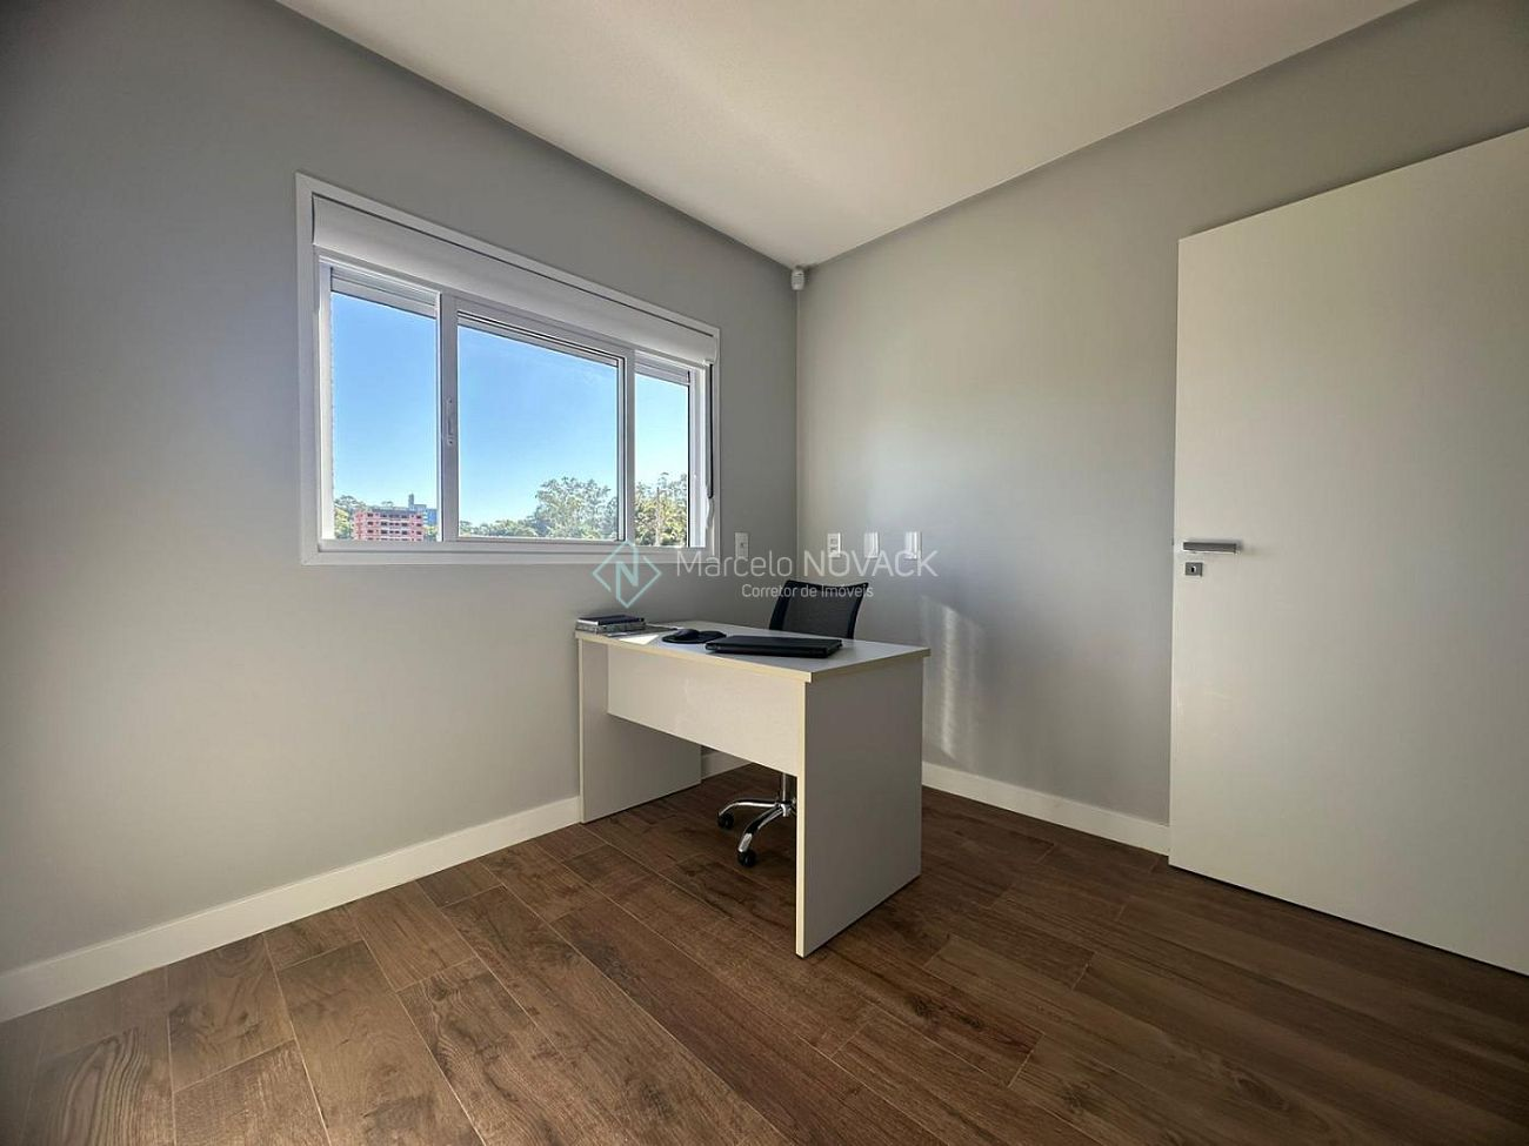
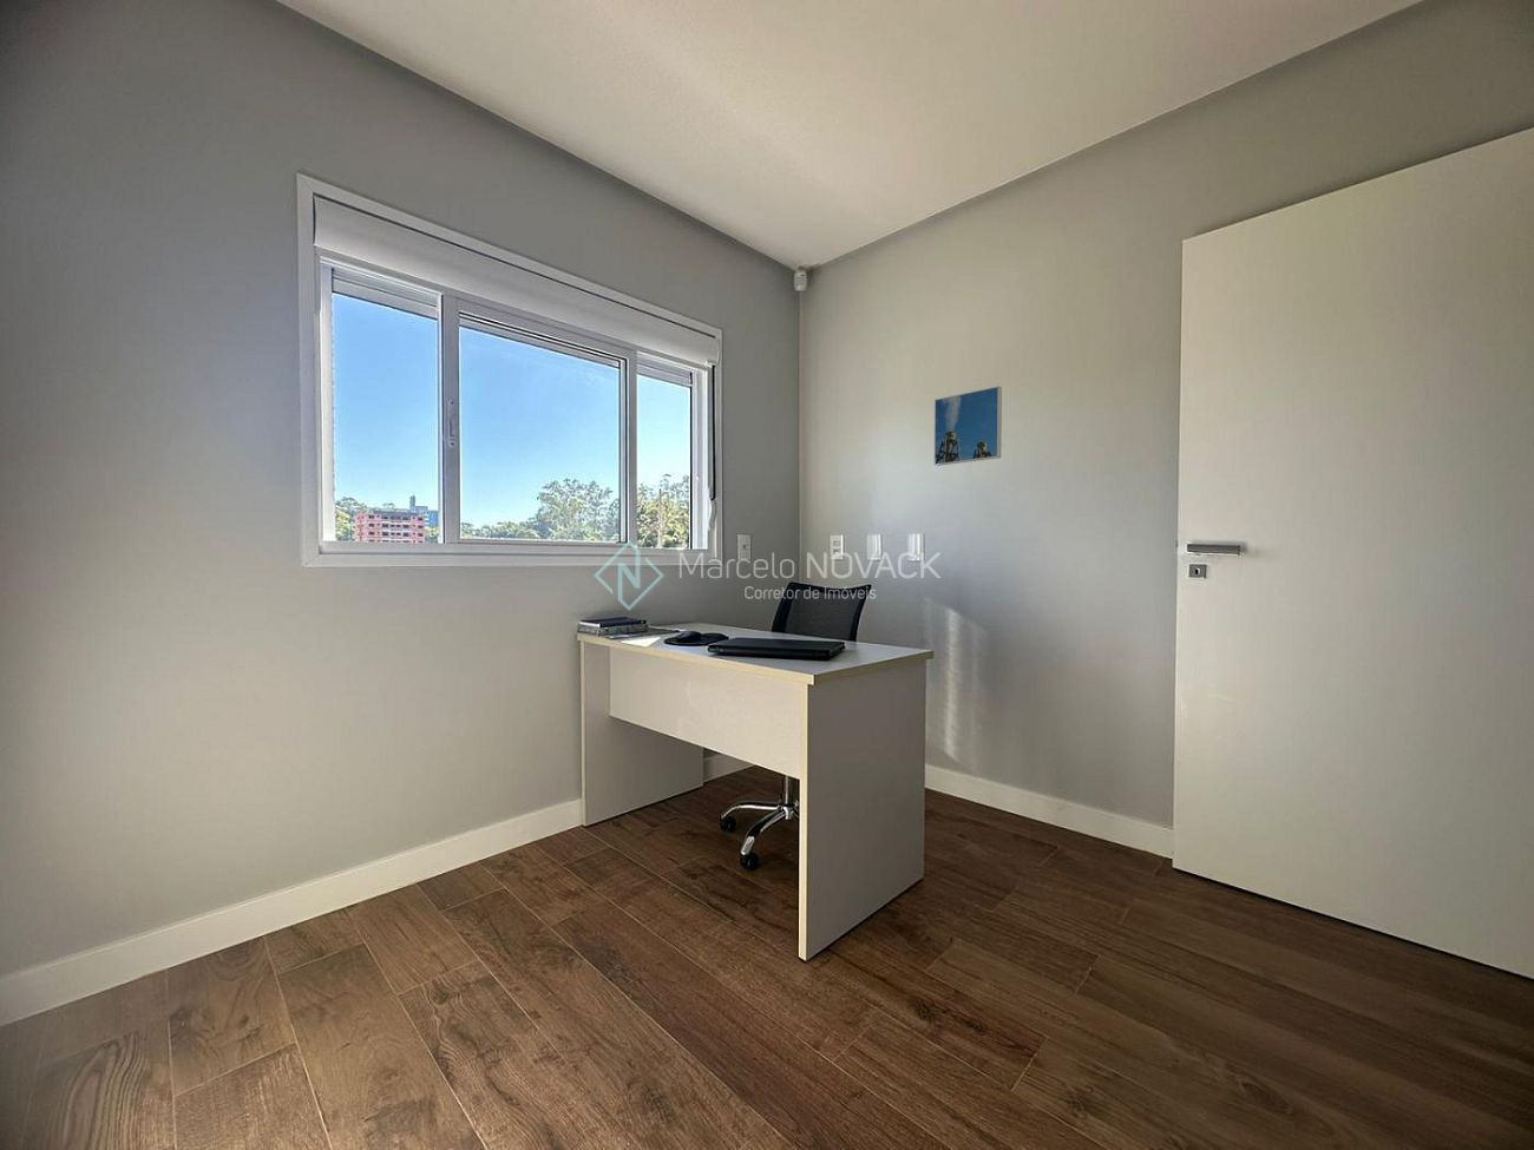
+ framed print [934,385,1003,467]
